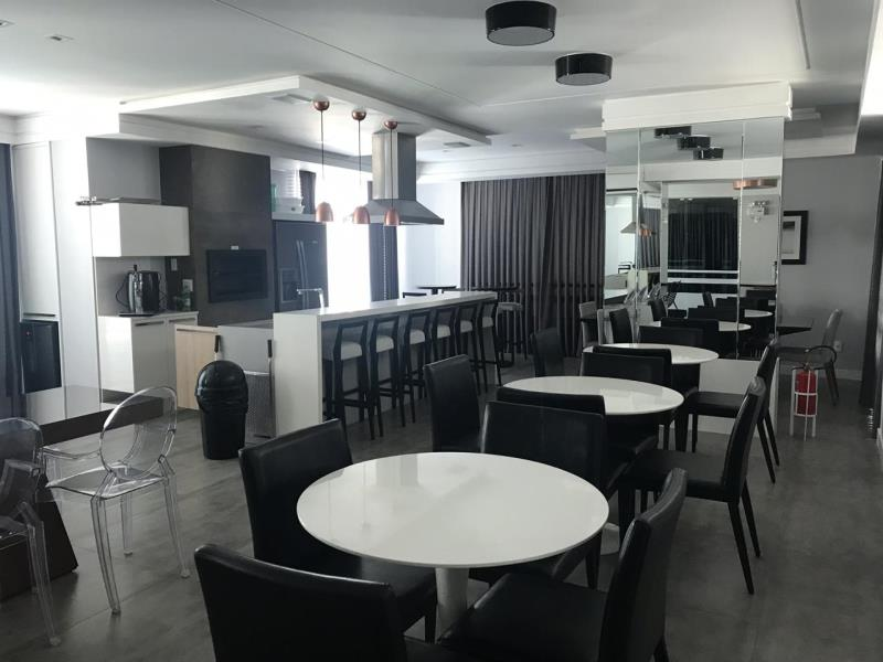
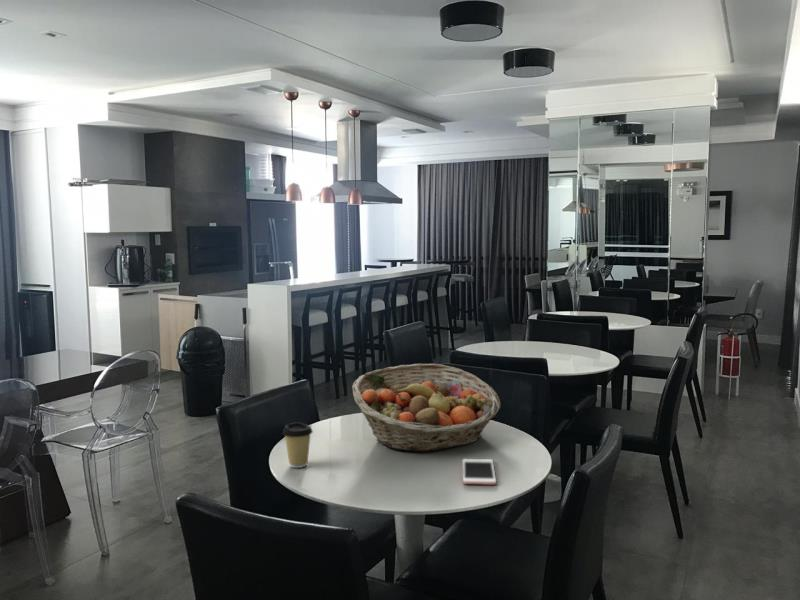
+ coffee cup [281,421,314,469]
+ fruit basket [351,363,502,453]
+ cell phone [462,458,497,486]
